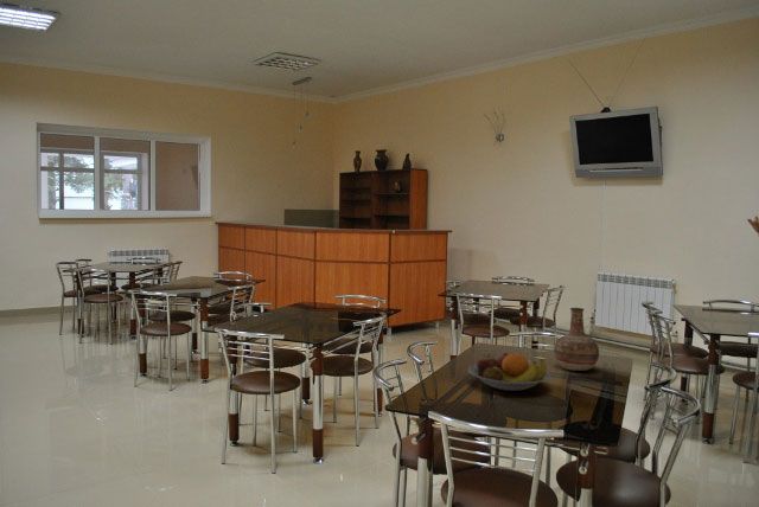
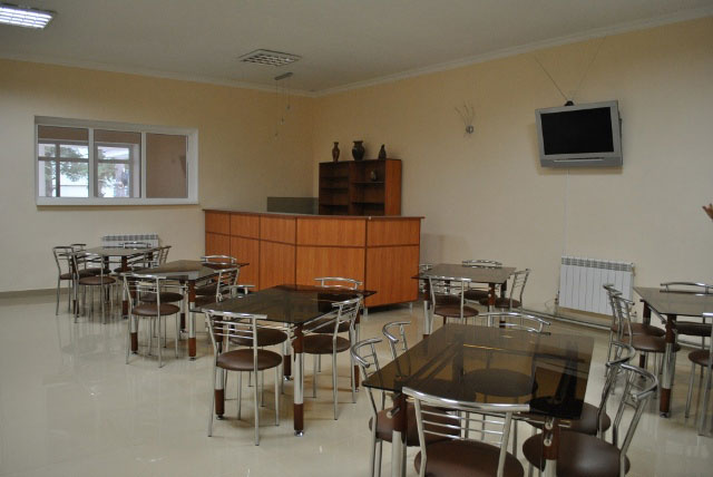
- fruit bowl [467,352,551,392]
- vase [553,307,600,372]
